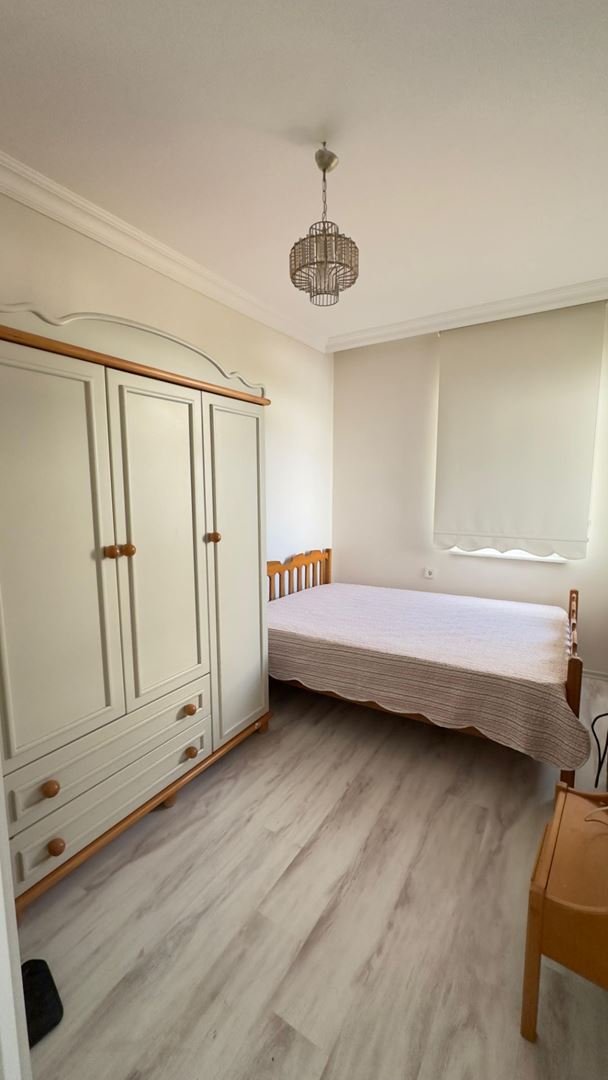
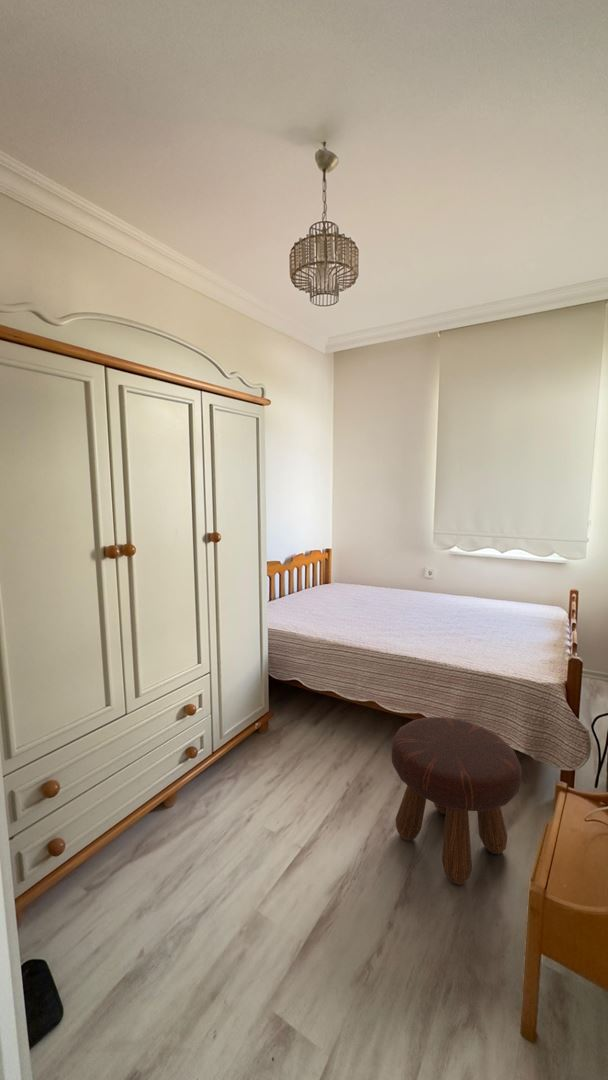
+ footstool [391,716,523,886]
